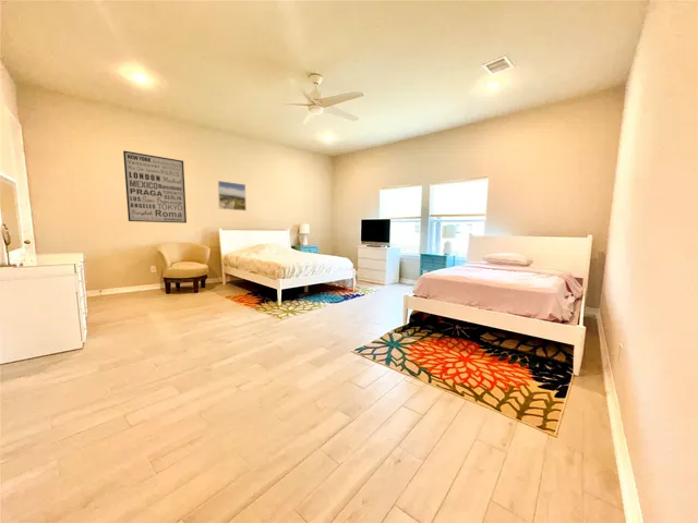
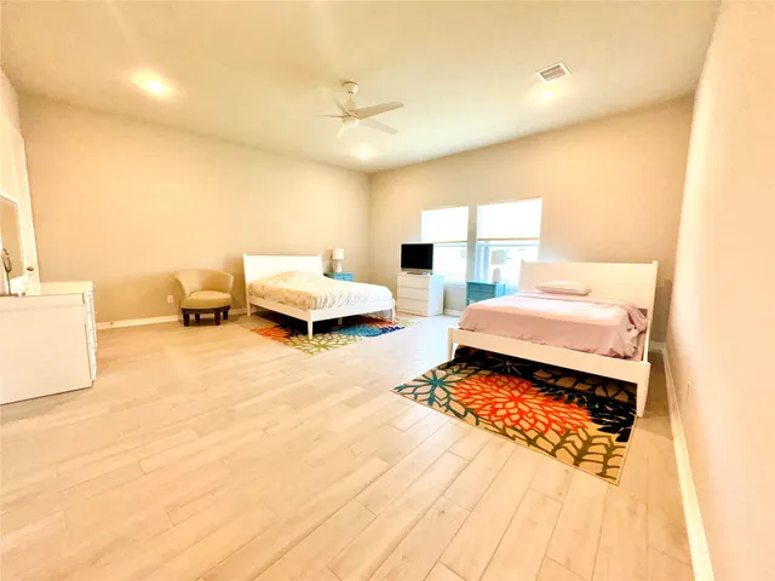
- wall art [122,149,188,224]
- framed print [217,180,248,211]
